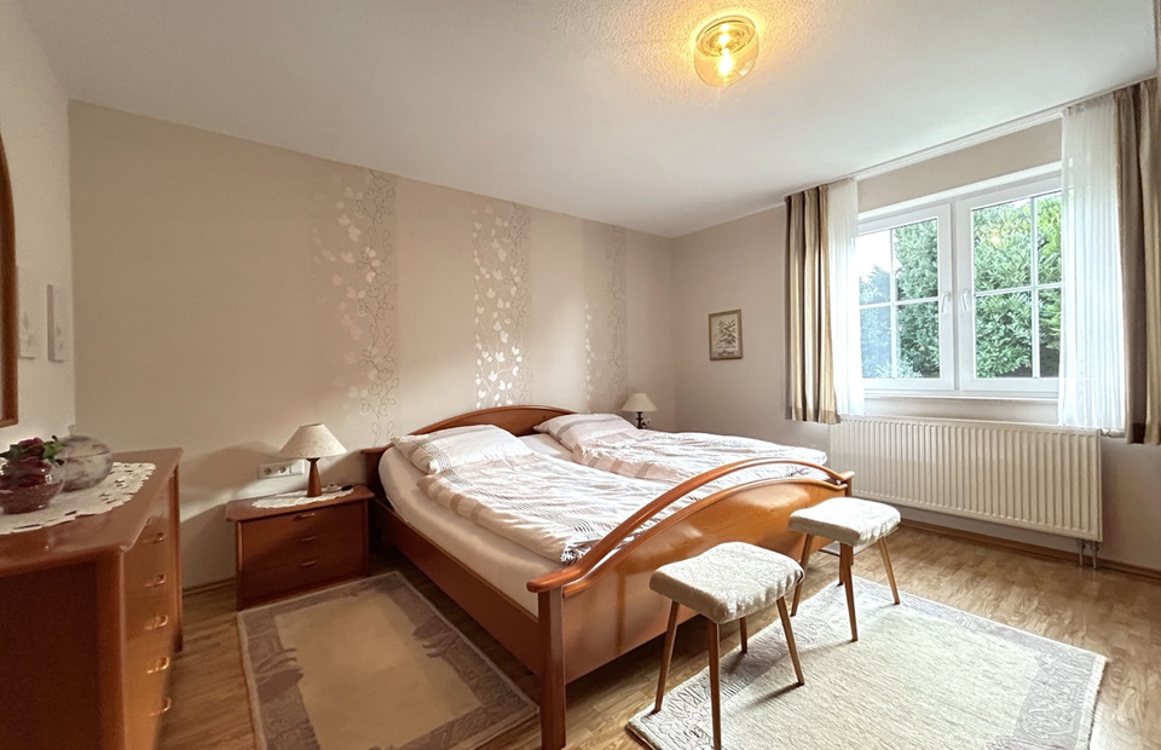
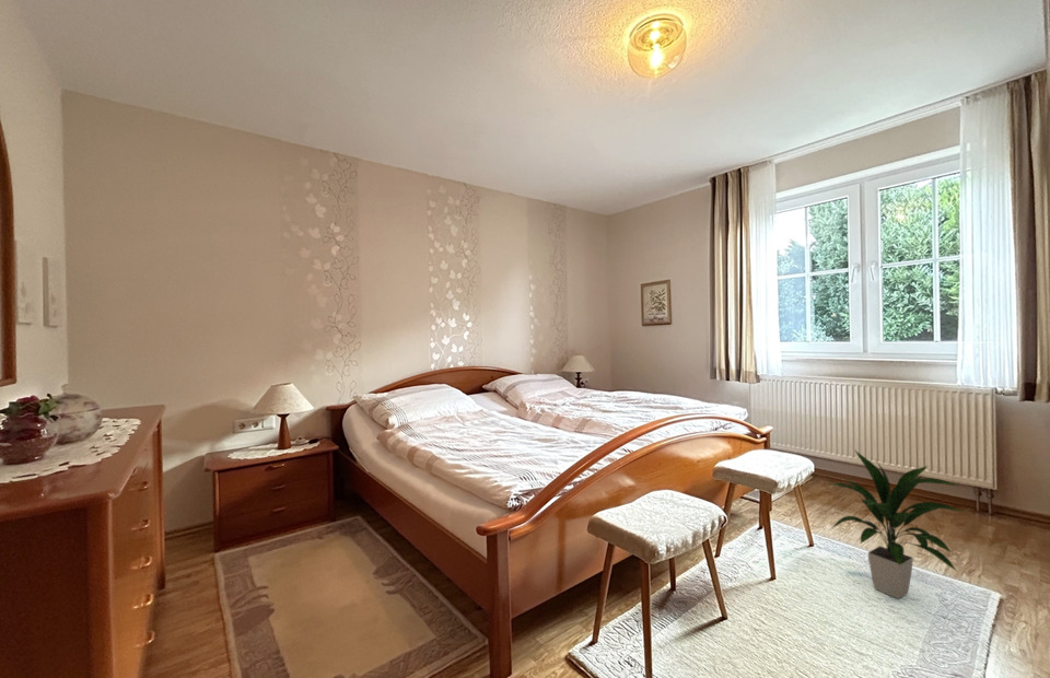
+ indoor plant [825,449,965,599]
